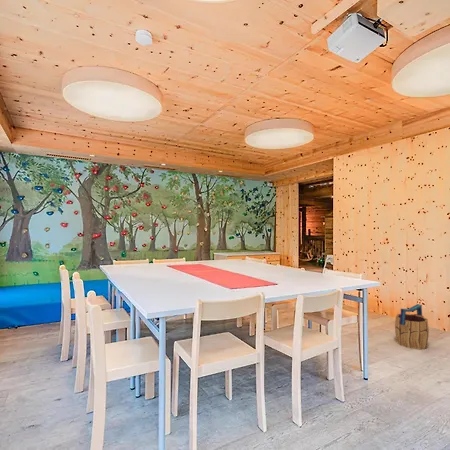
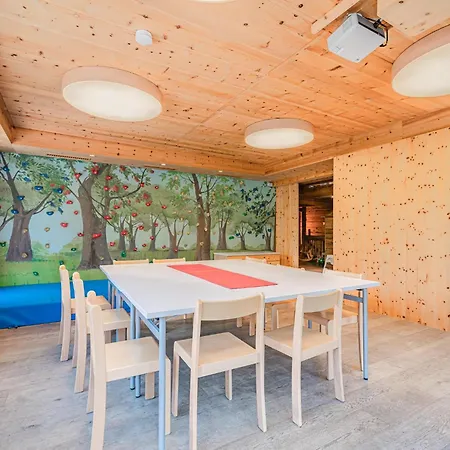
- bucket [394,303,430,350]
